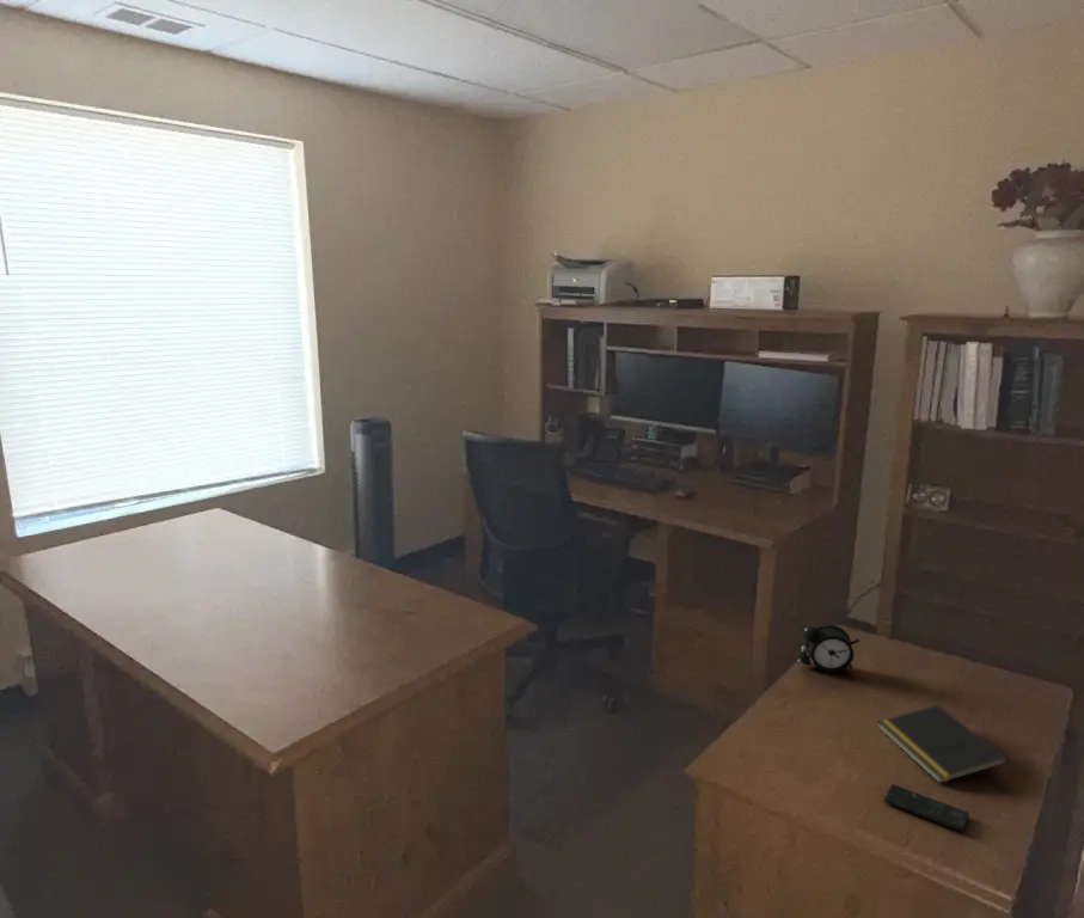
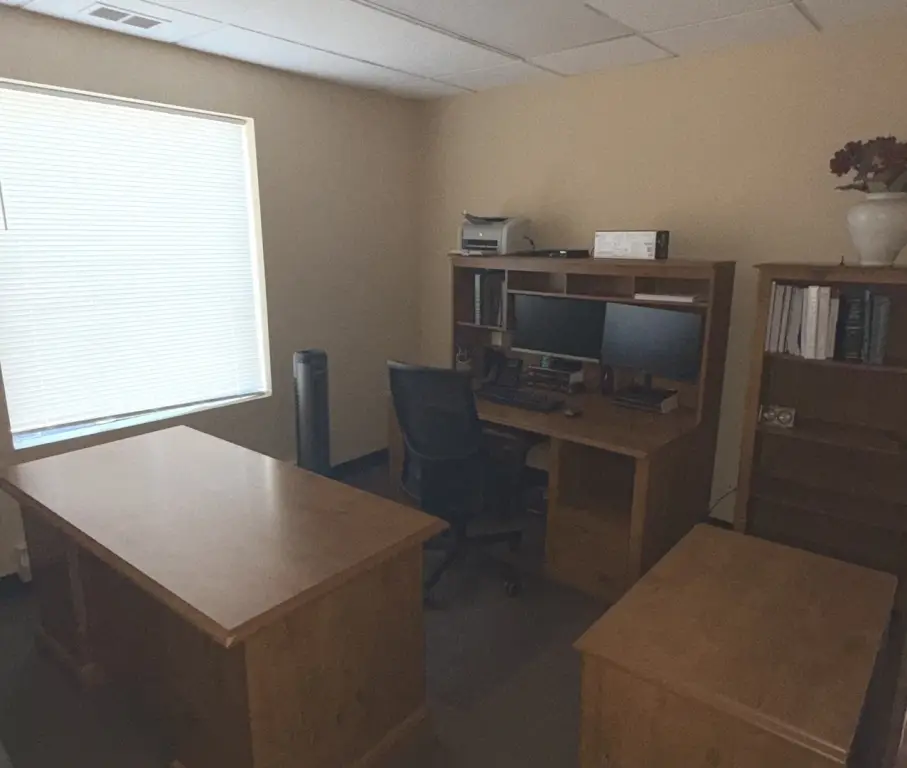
- smartphone [883,783,970,833]
- notepad [876,704,1009,784]
- alarm clock [797,624,861,674]
